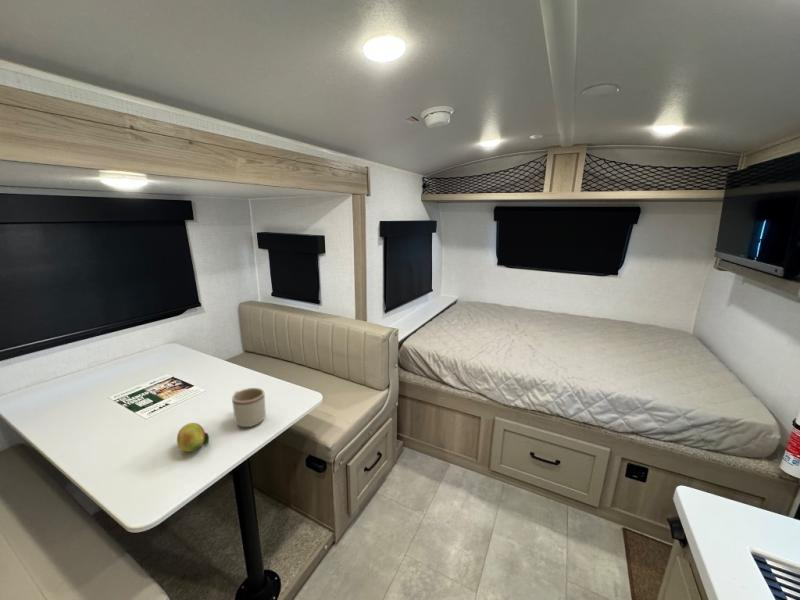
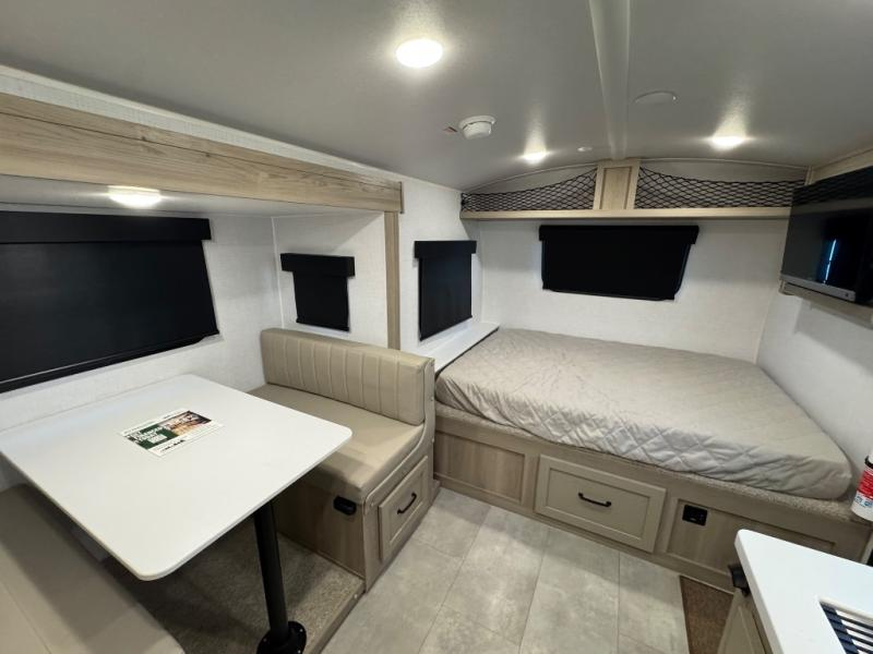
- mug [231,387,267,428]
- fruit [176,422,210,453]
